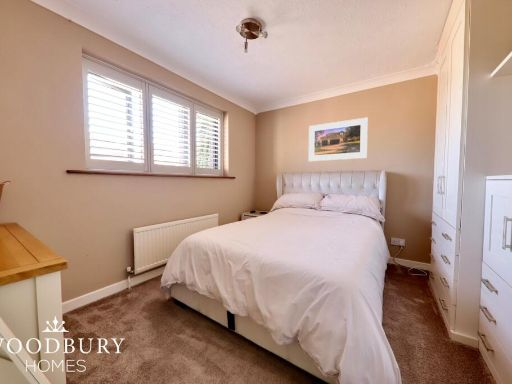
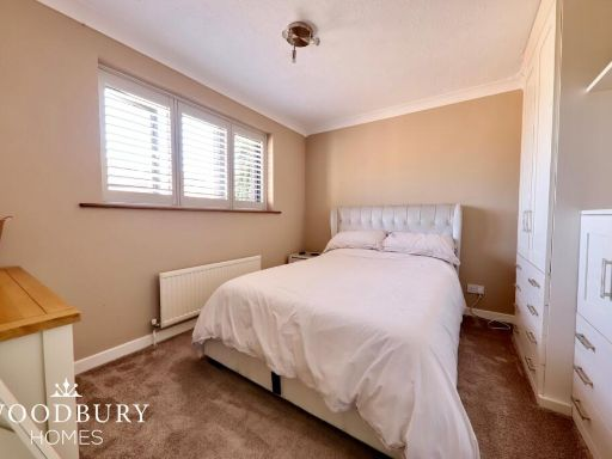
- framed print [308,116,369,162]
